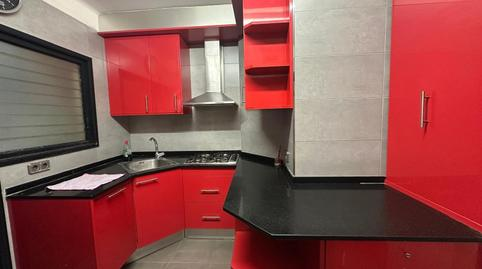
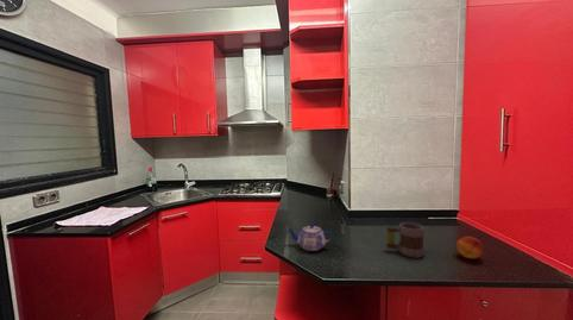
+ mug [385,221,426,259]
+ teapot [285,222,334,252]
+ fruit [455,236,484,259]
